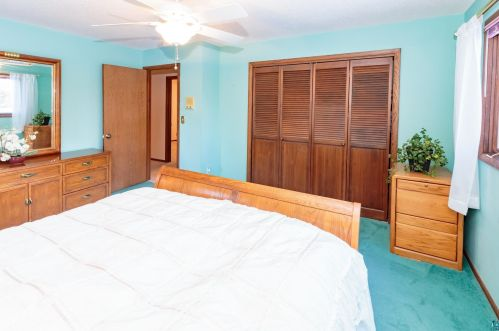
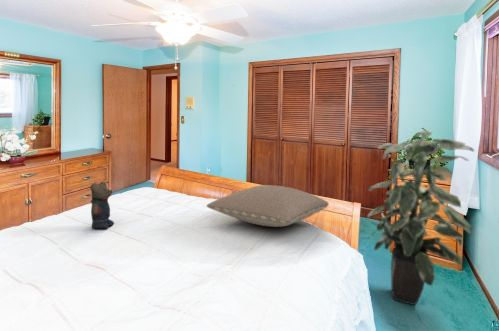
+ indoor plant [367,129,476,306]
+ pillow [206,184,330,228]
+ teddy bear [89,181,115,229]
